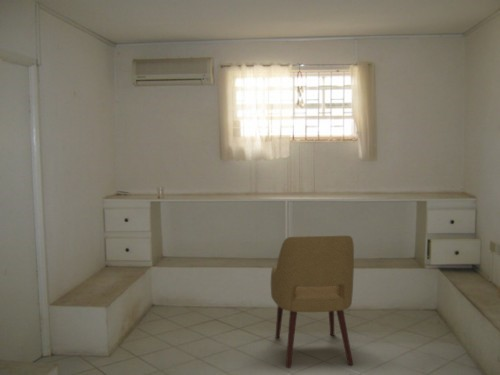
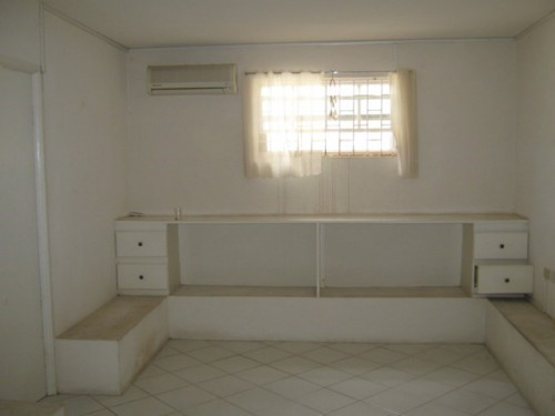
- chair [270,235,355,369]
